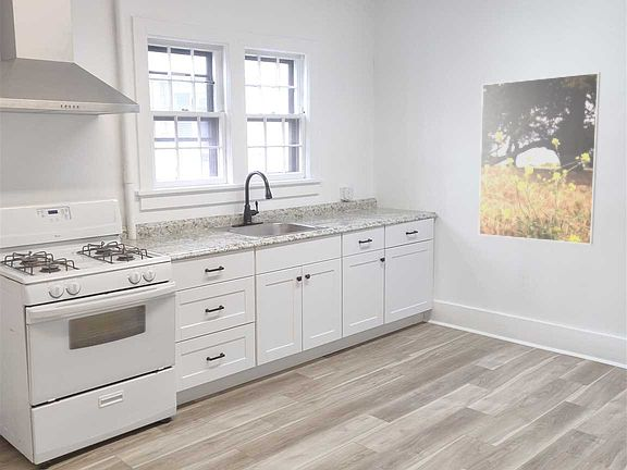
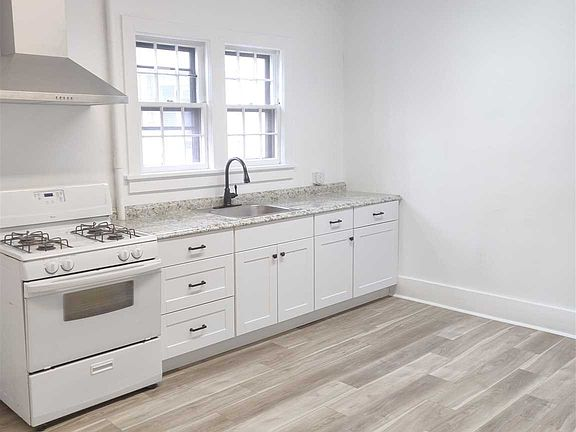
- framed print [478,72,602,246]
